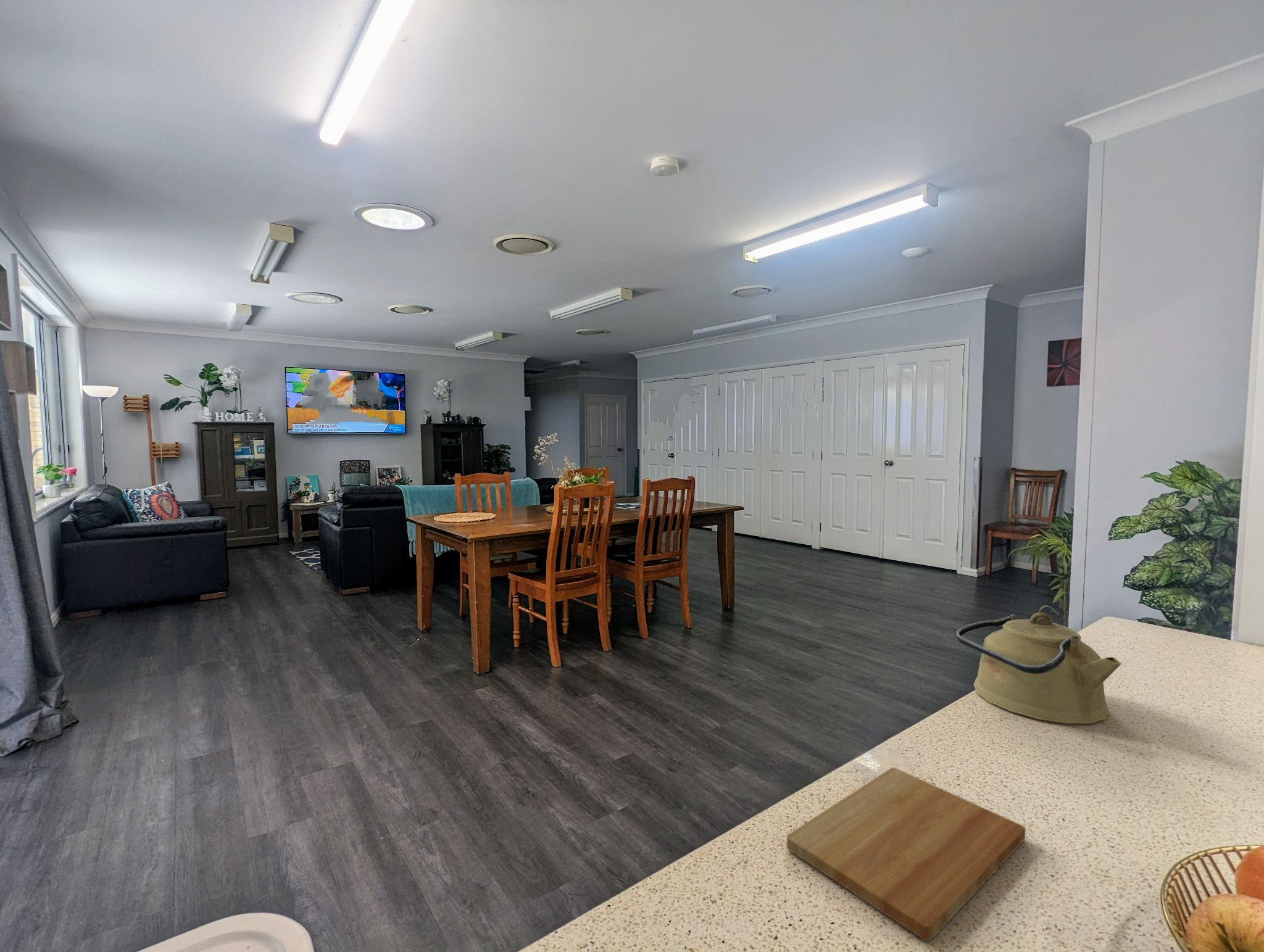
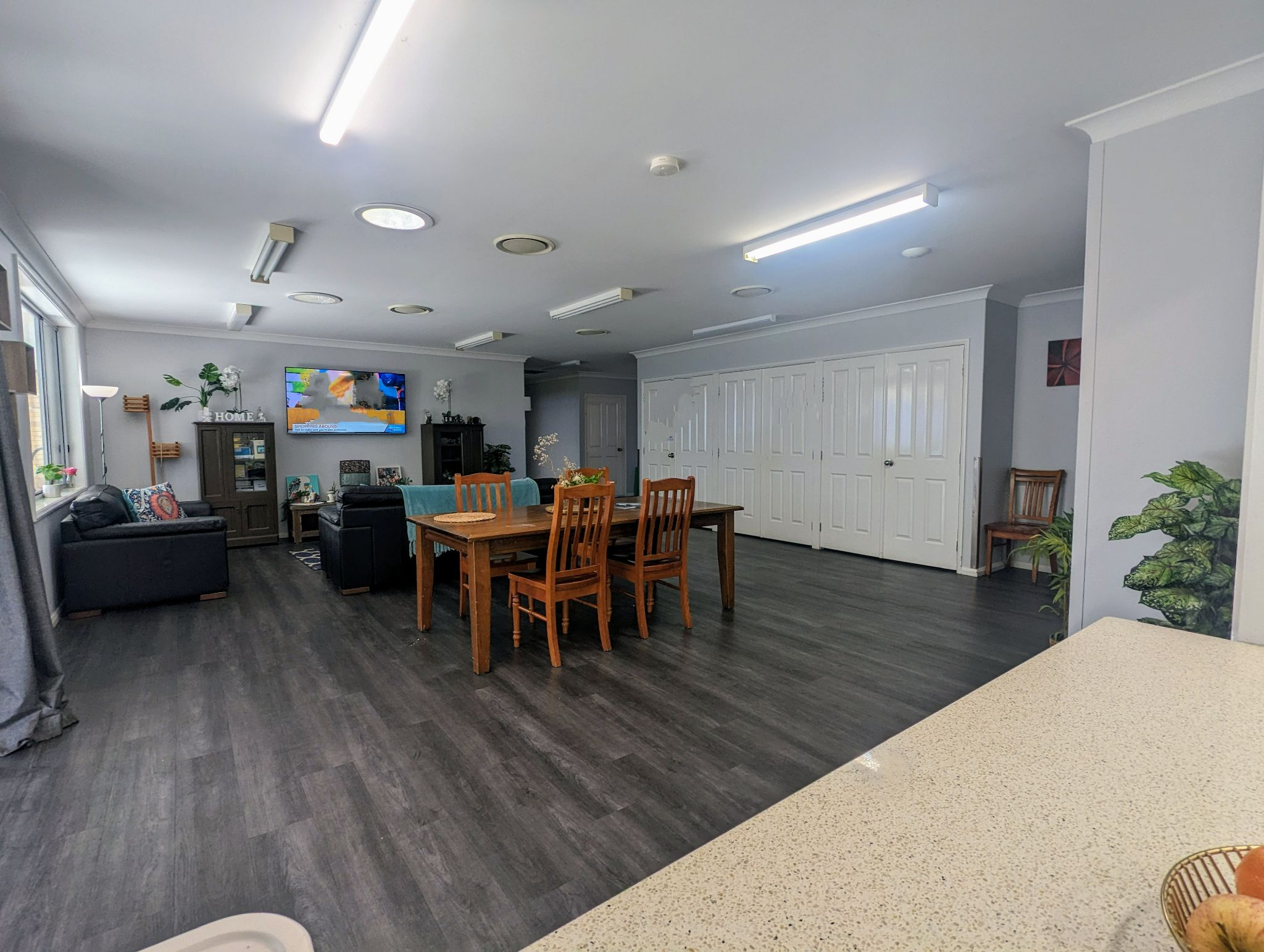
- kettle [956,612,1122,724]
- cutting board [786,767,1026,942]
